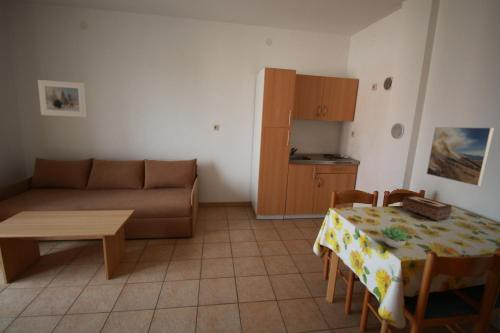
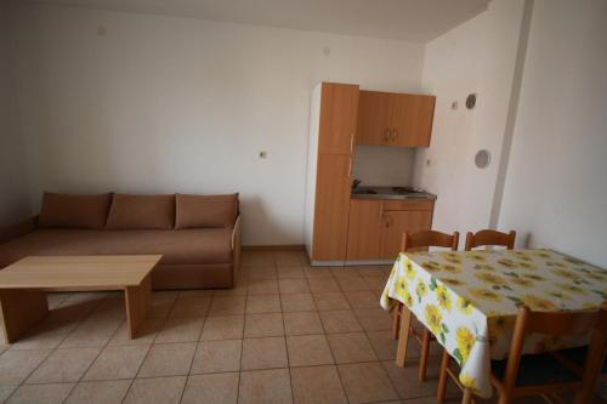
- tissue box [401,195,453,222]
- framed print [37,79,87,118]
- succulent plant [379,225,411,249]
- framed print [426,126,495,187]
